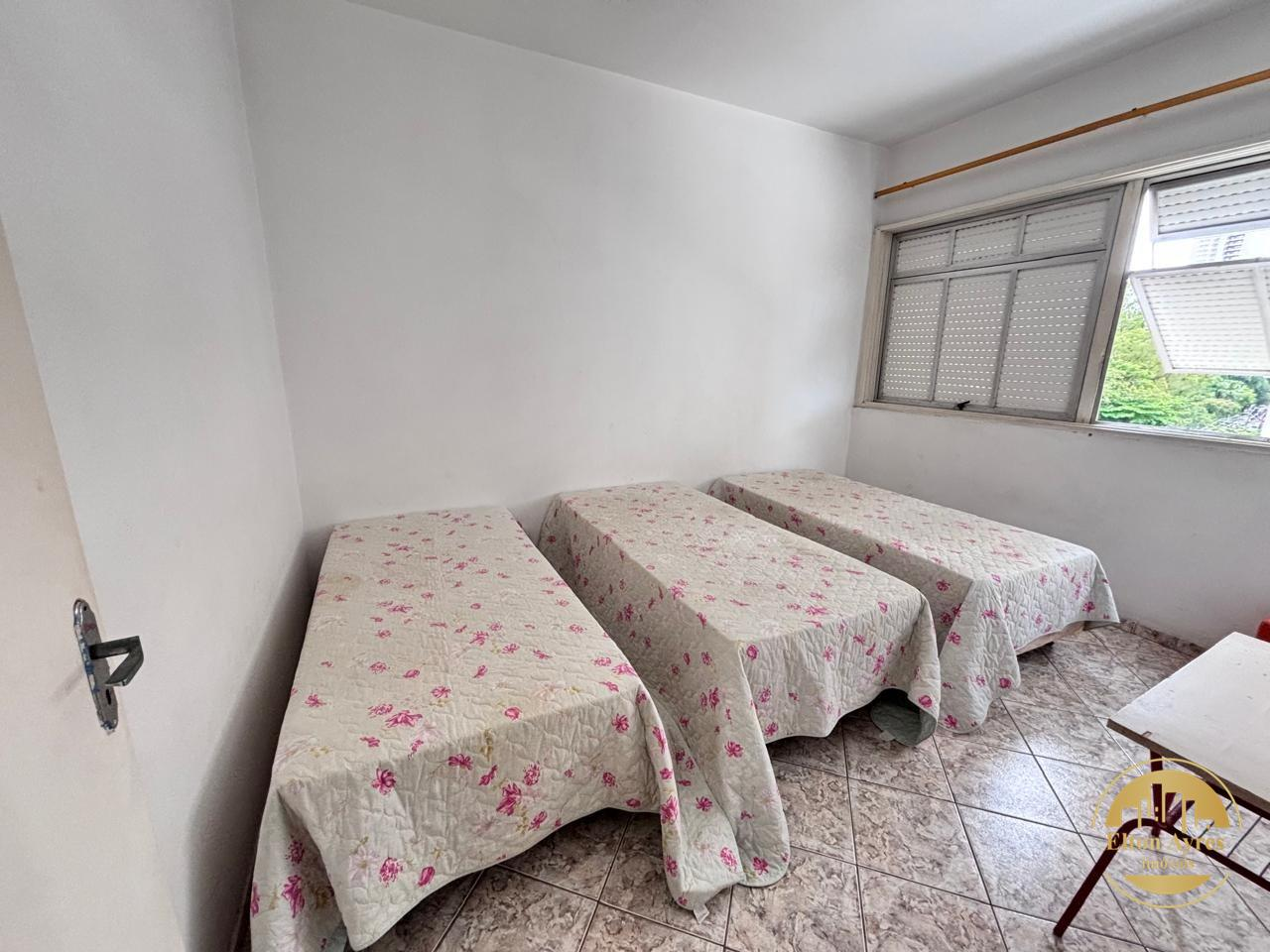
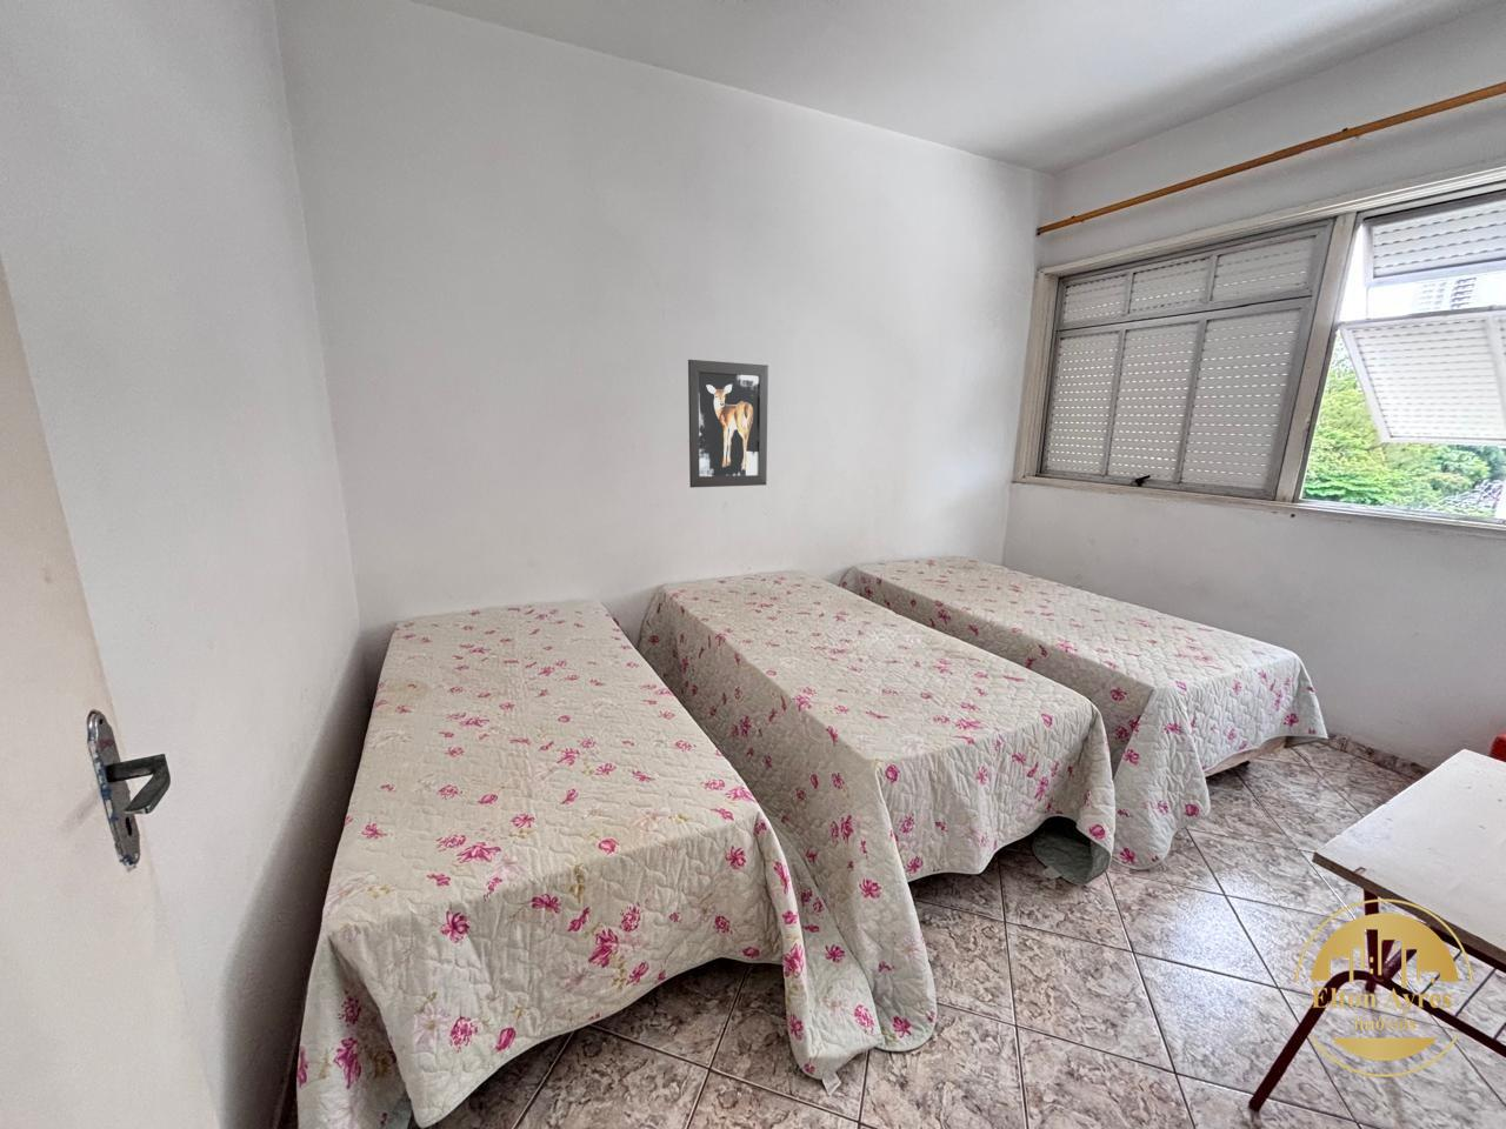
+ wall art [687,358,770,490]
